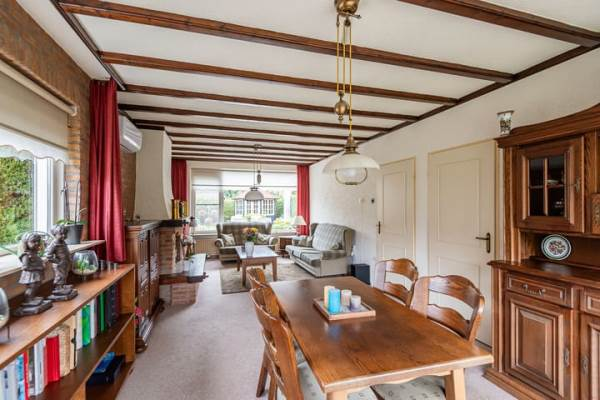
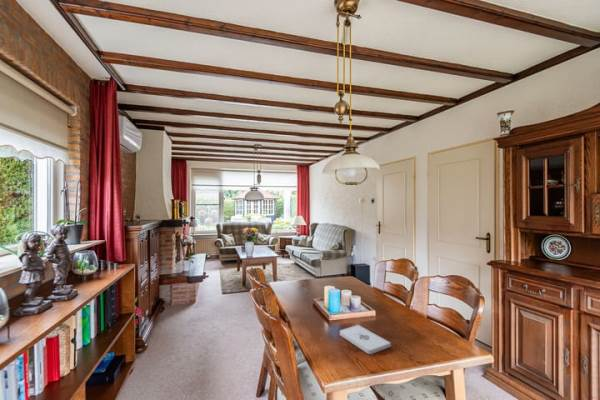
+ notepad [339,324,392,355]
